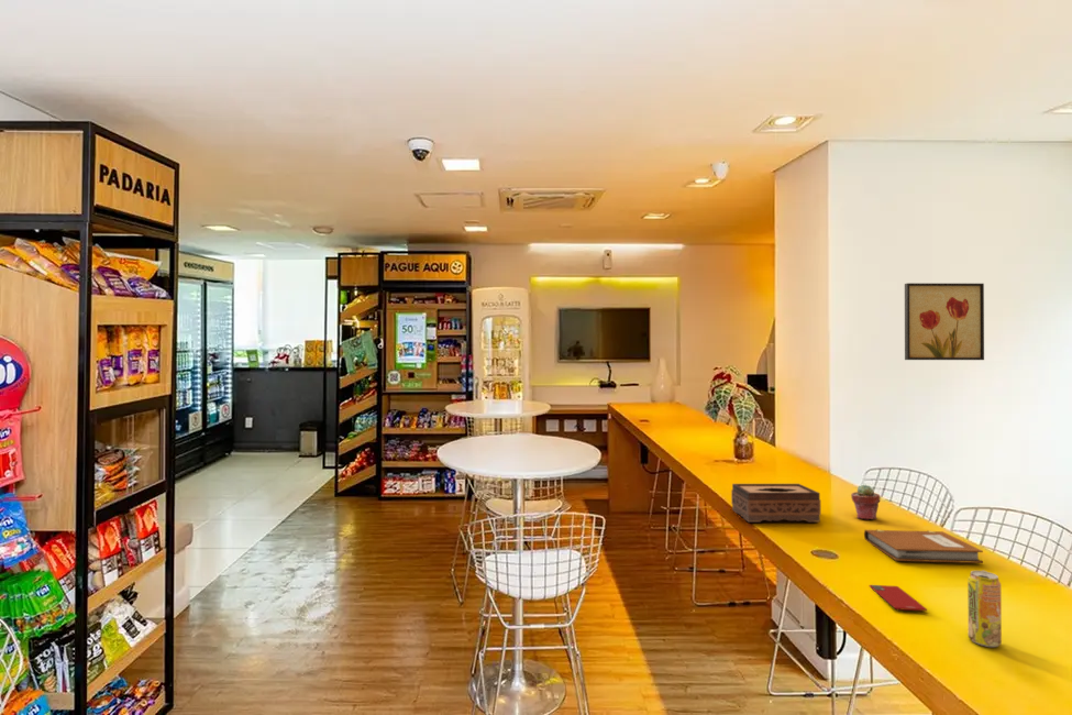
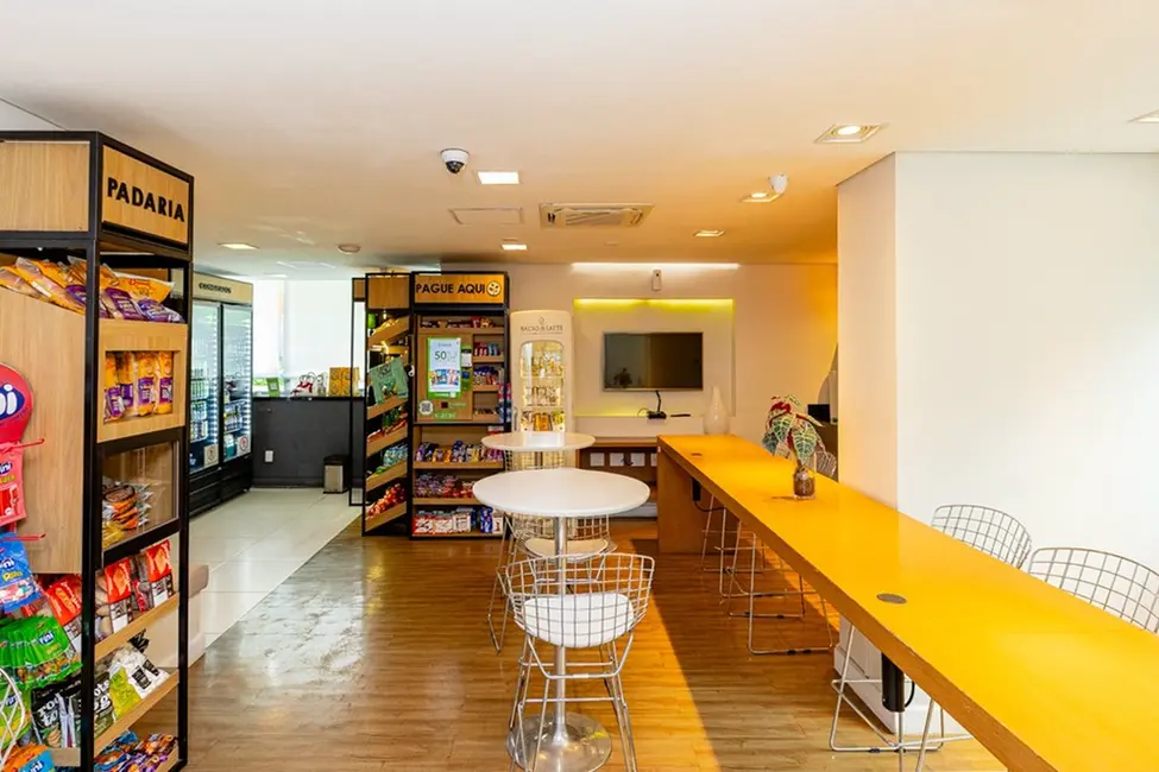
- tissue box [730,483,821,524]
- notebook [863,529,984,564]
- wall art [904,282,985,361]
- smartphone [867,584,928,613]
- beverage can [966,570,1003,648]
- potted succulent [850,484,881,520]
